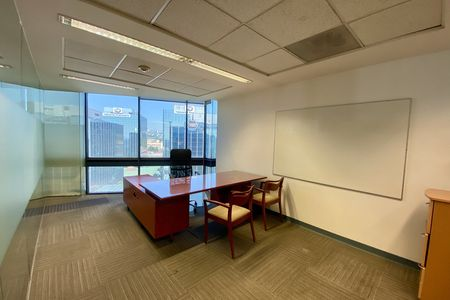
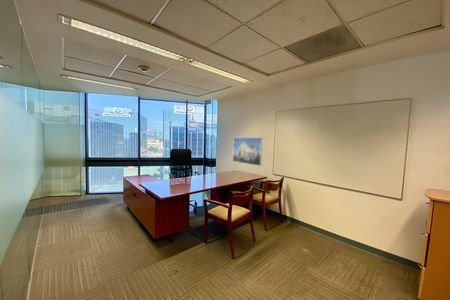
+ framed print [232,136,264,167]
